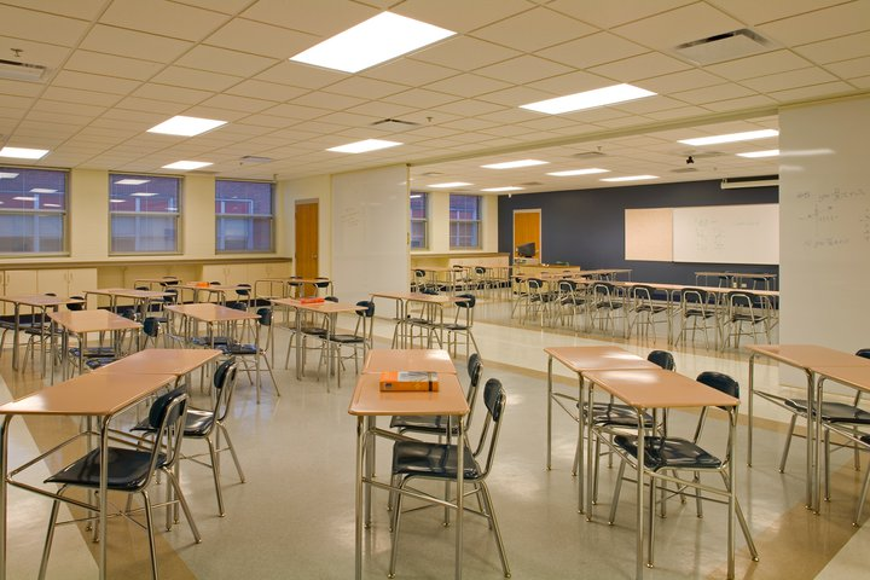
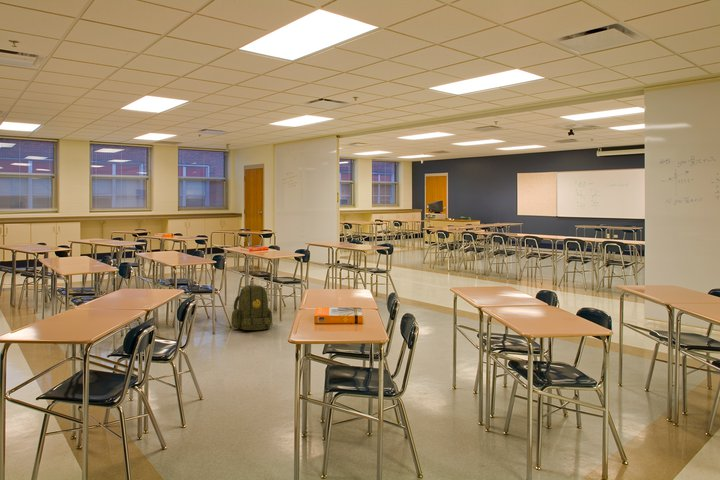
+ backpack [230,283,273,331]
